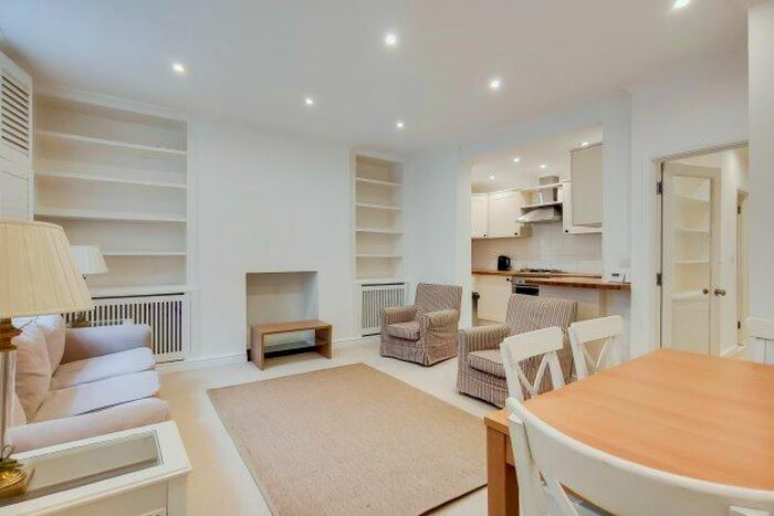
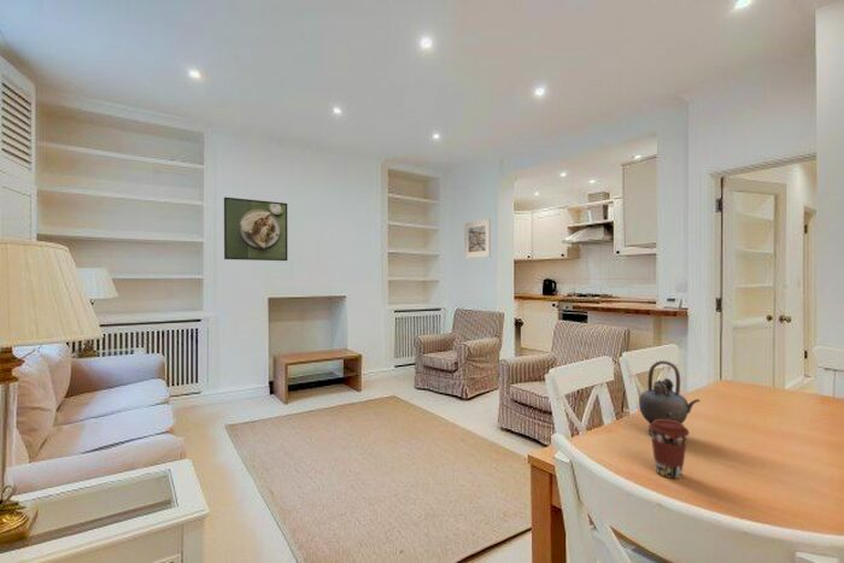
+ teapot [638,359,702,435]
+ coffee cup [647,420,691,480]
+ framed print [223,197,288,262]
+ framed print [463,218,492,259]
